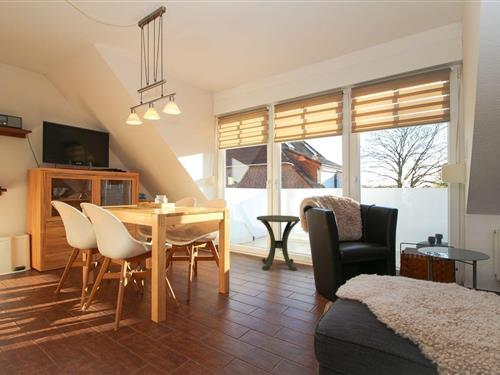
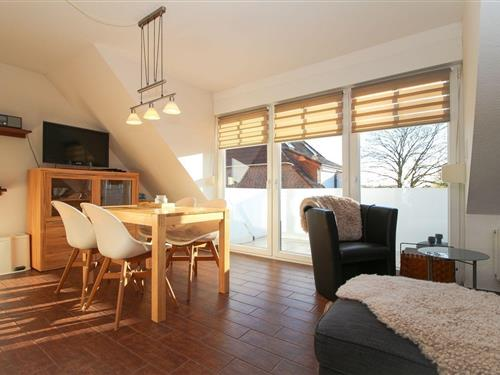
- side table [256,214,301,272]
